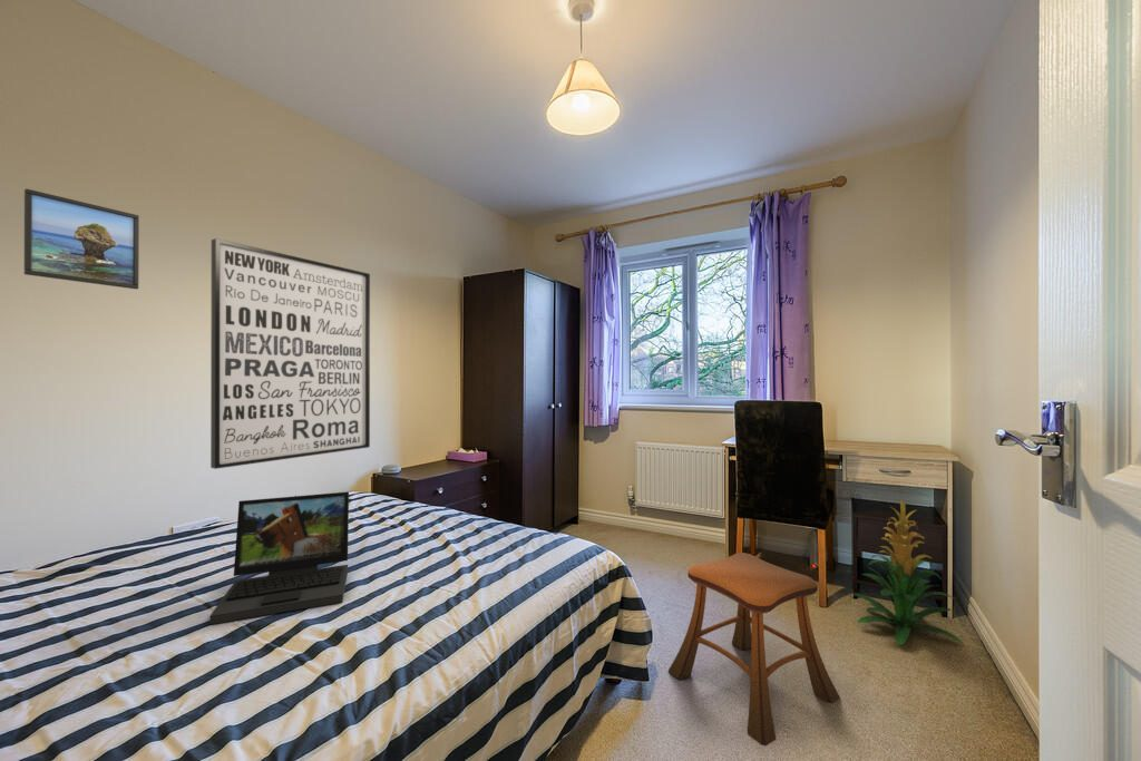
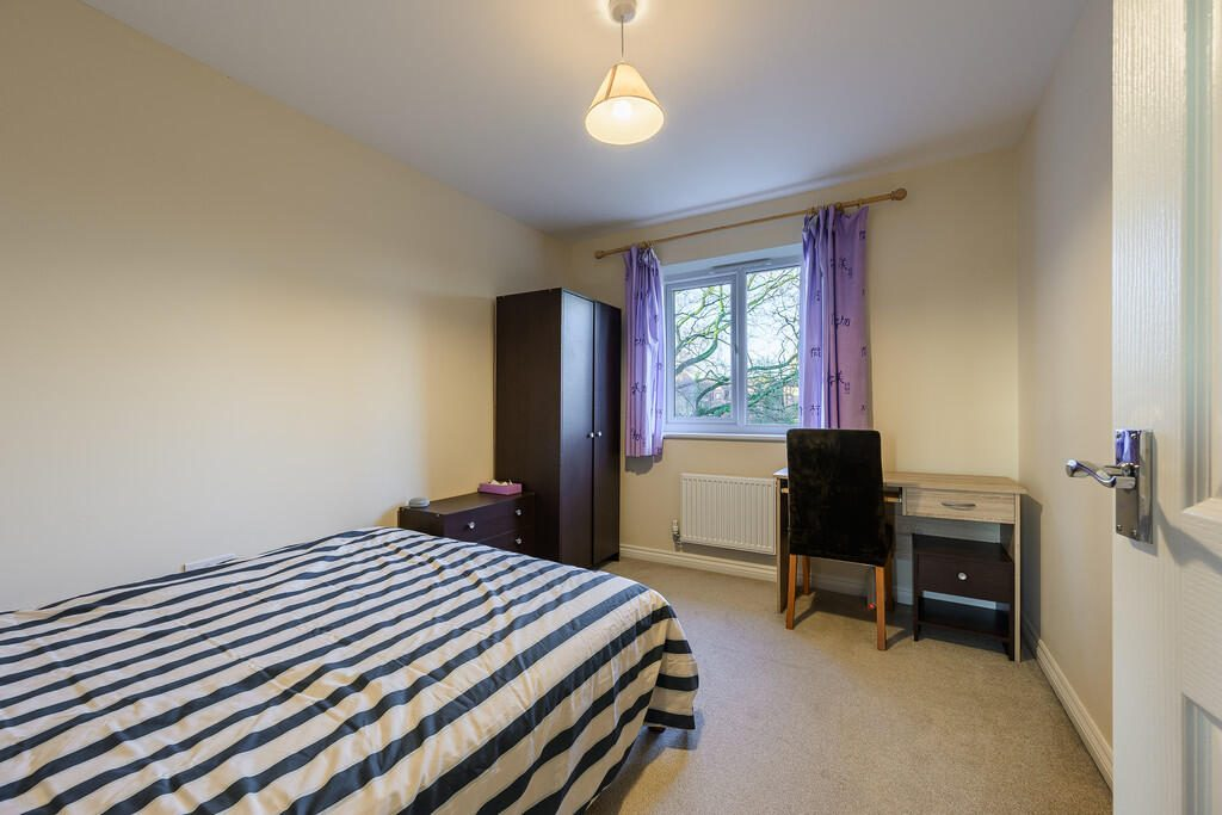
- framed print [23,188,140,291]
- indoor plant [851,499,964,646]
- stool [667,552,841,747]
- laptop [208,490,350,626]
- wall art [209,237,371,470]
